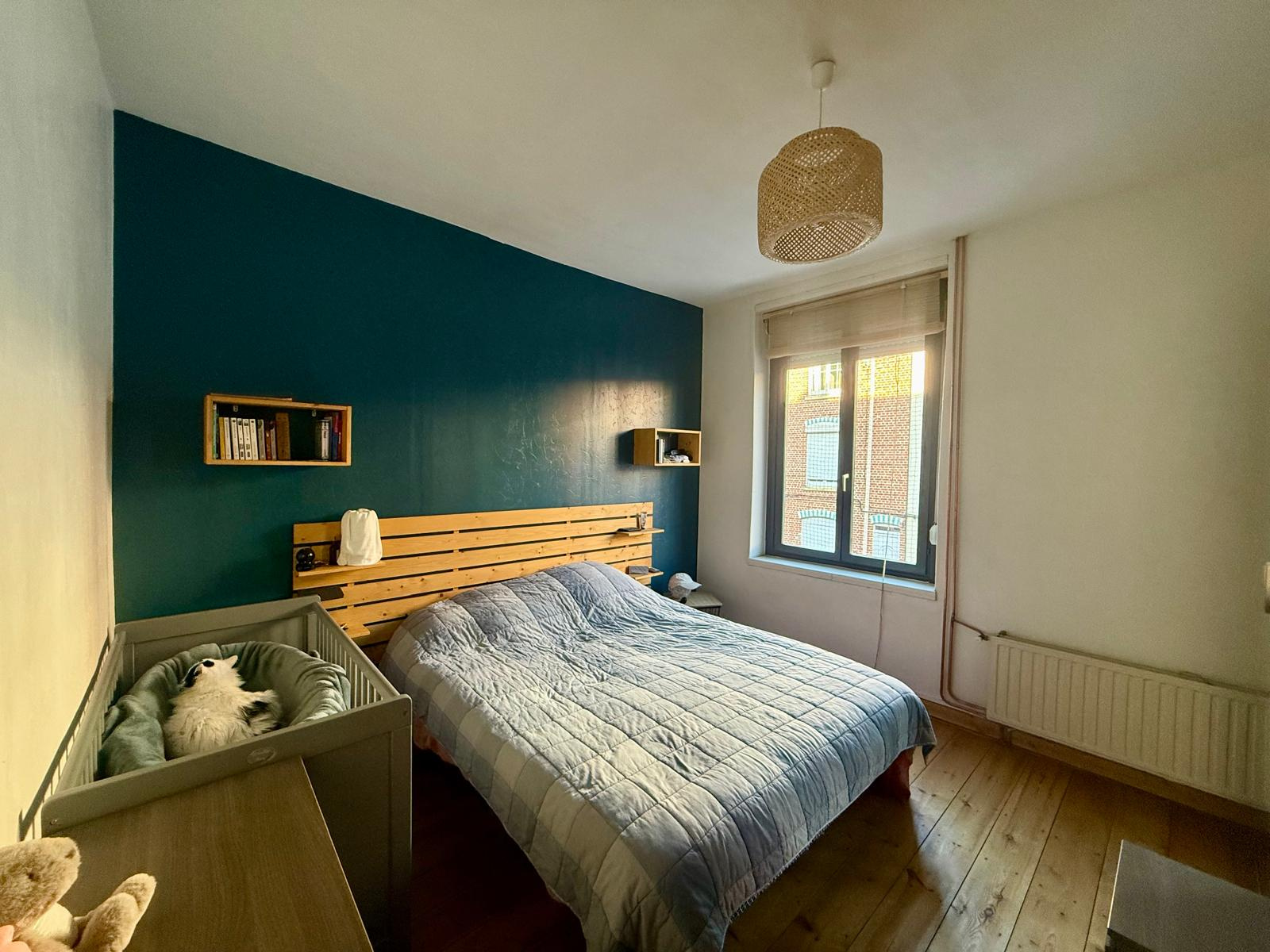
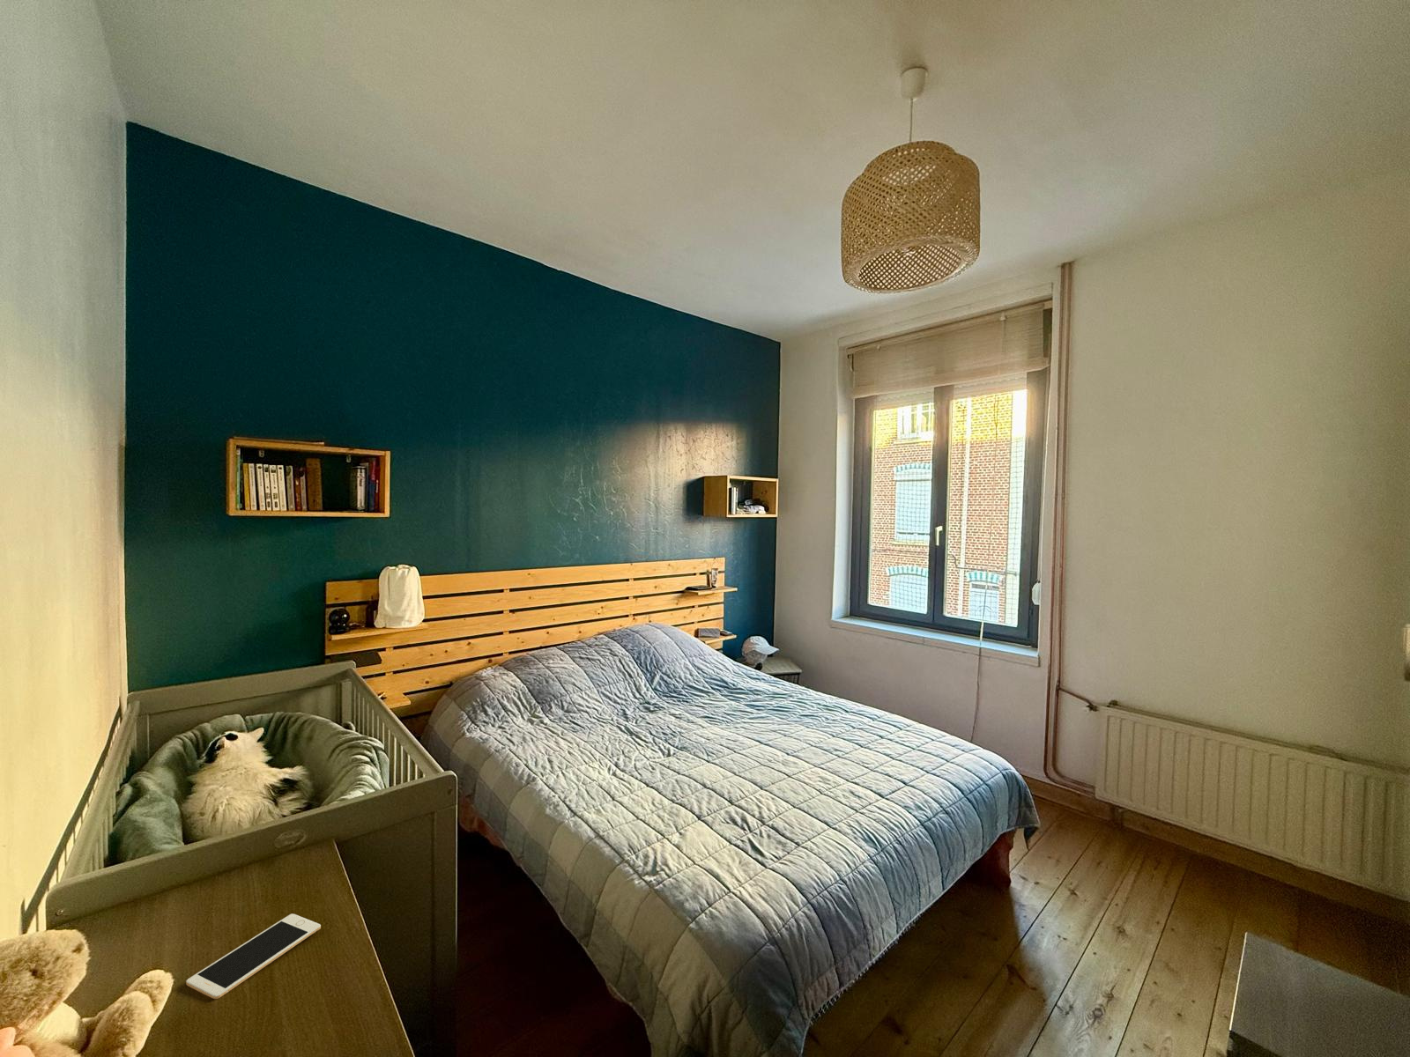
+ cell phone [185,914,322,999]
